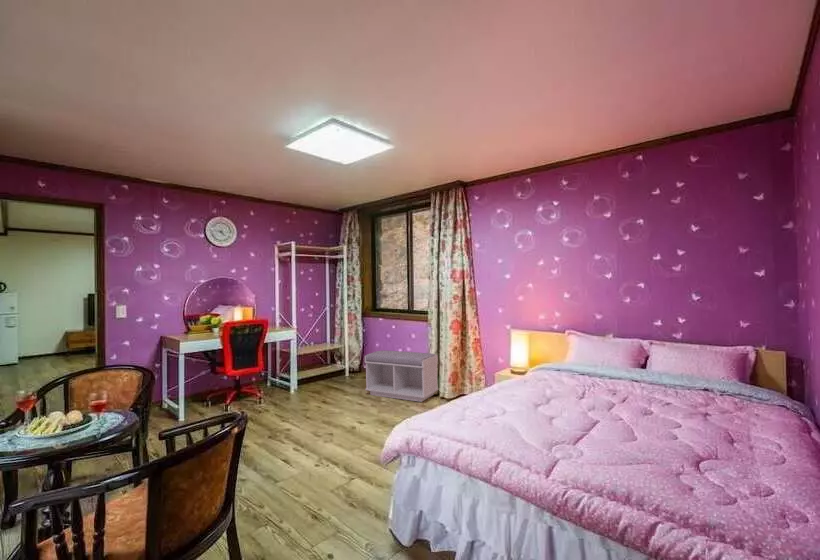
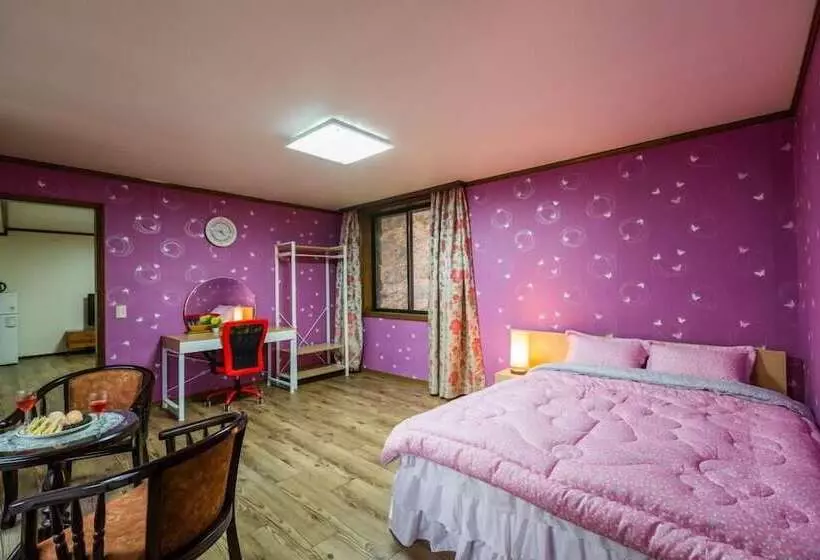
- bench [364,350,439,403]
